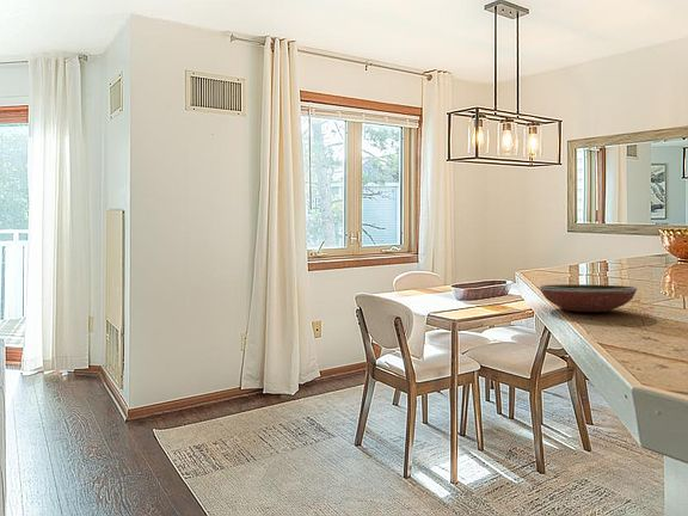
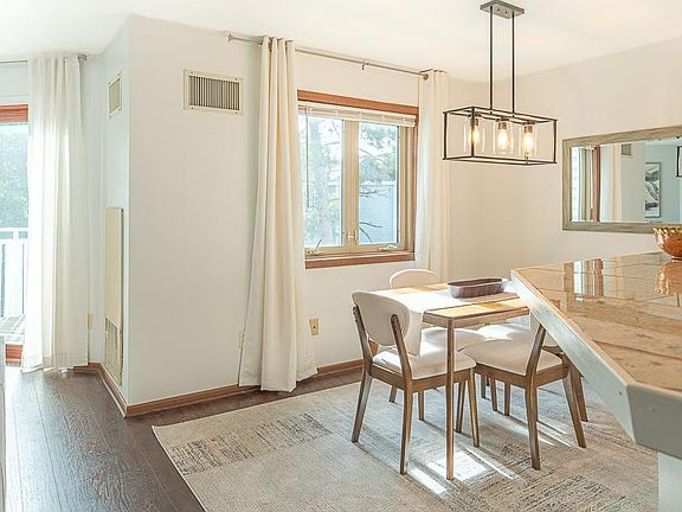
- decorative bowl [539,283,639,313]
